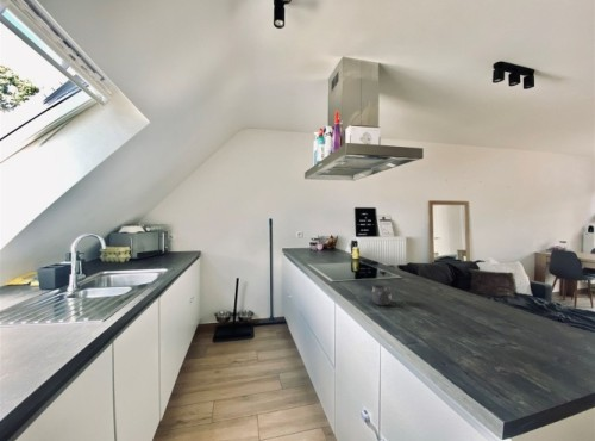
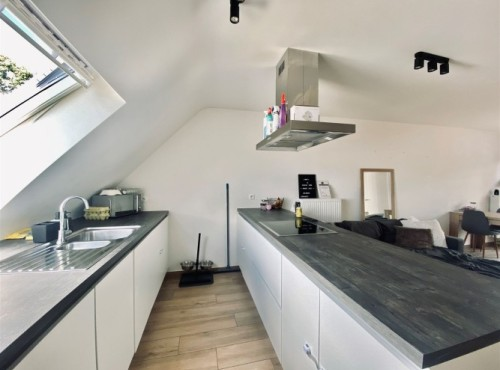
- mug [371,284,393,306]
